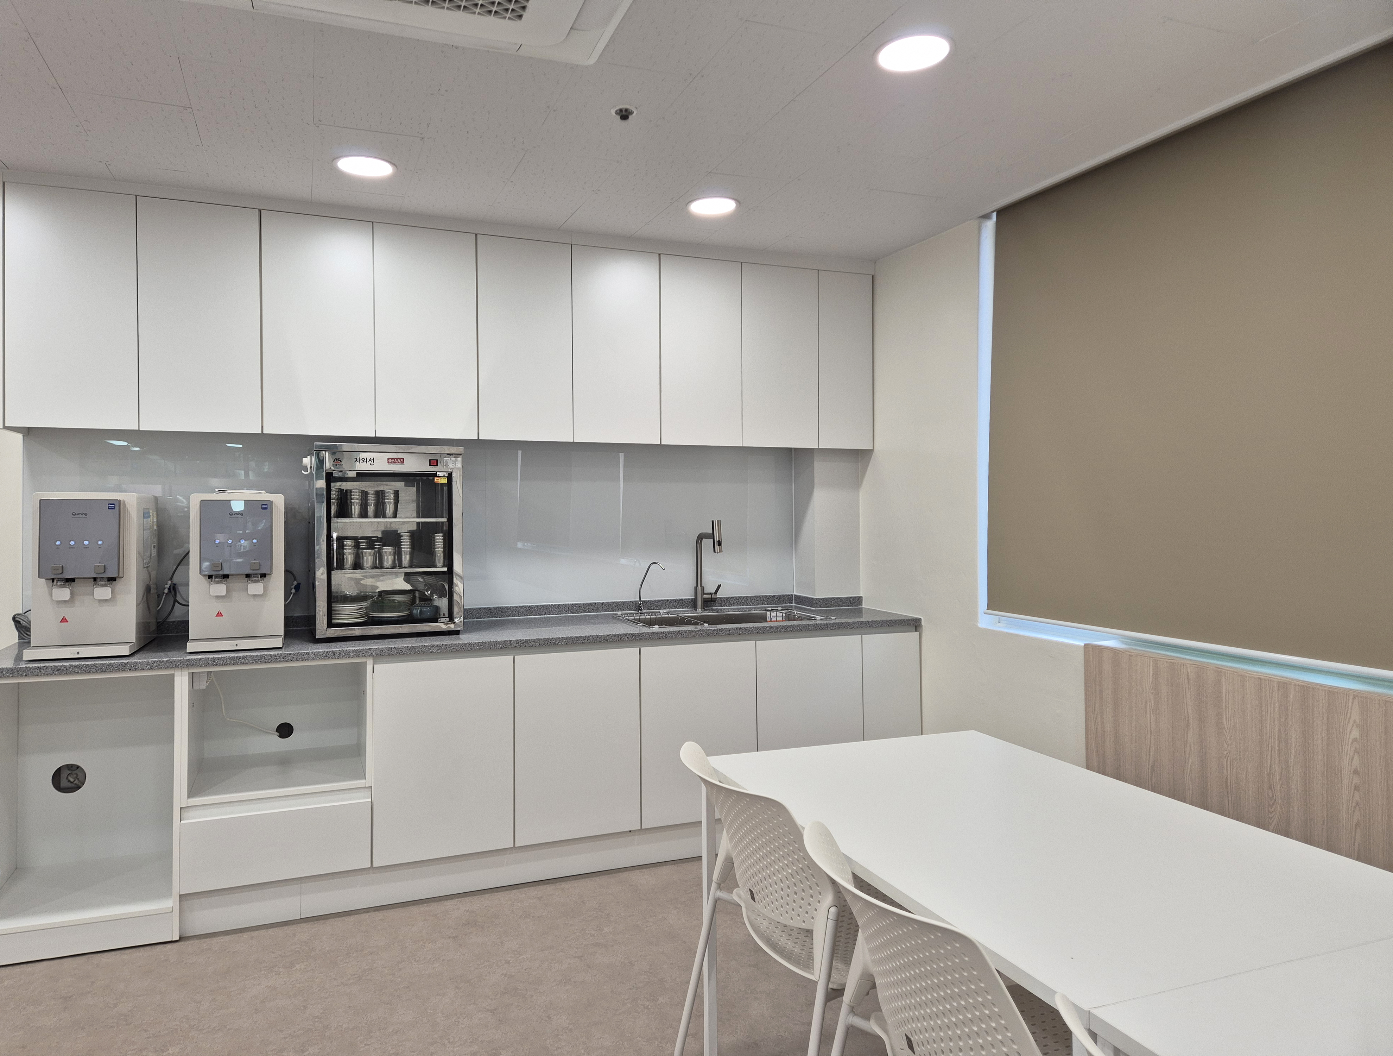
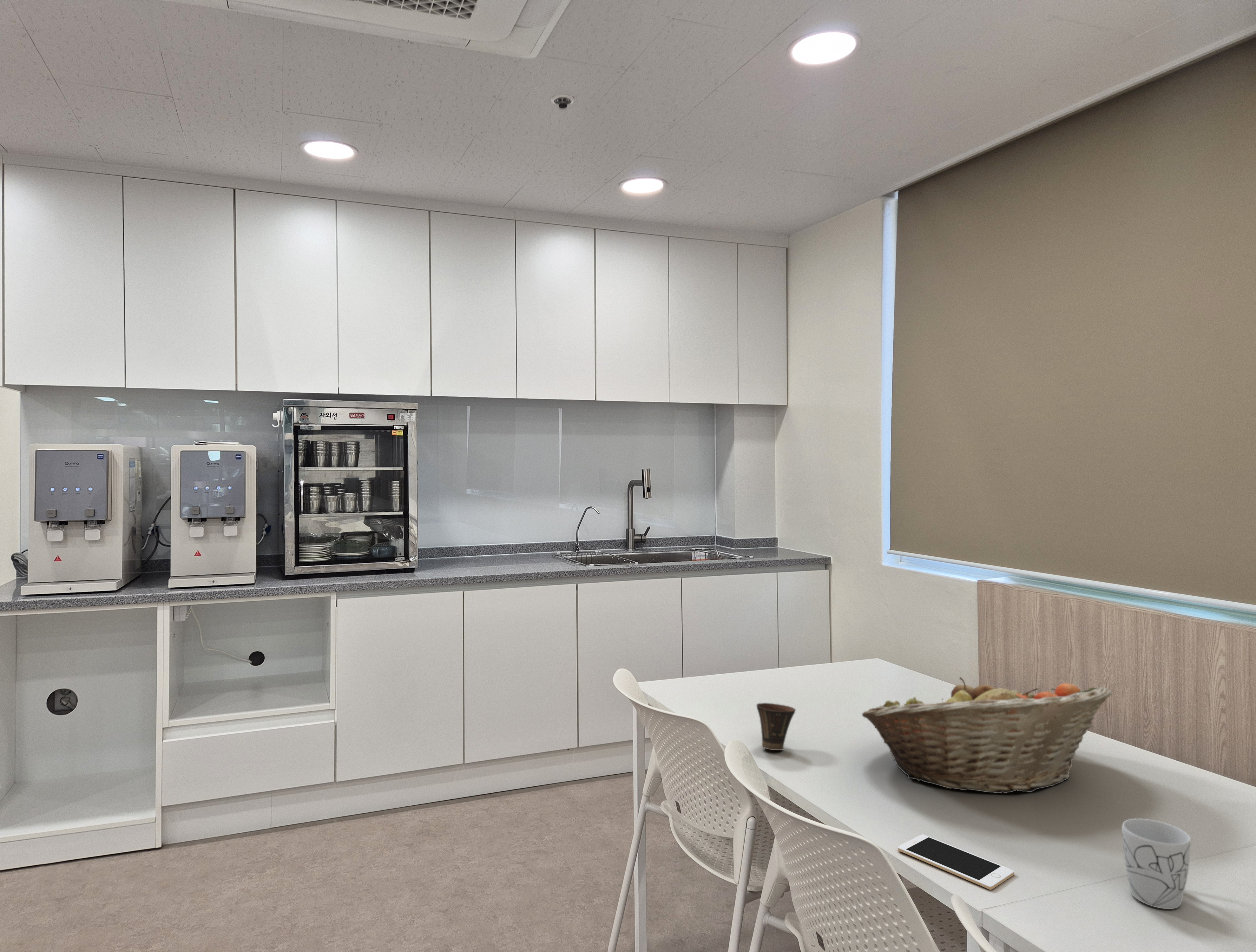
+ cell phone [898,834,1014,890]
+ mug [1122,818,1191,909]
+ fruit basket [862,677,1112,794]
+ cup [756,703,796,751]
